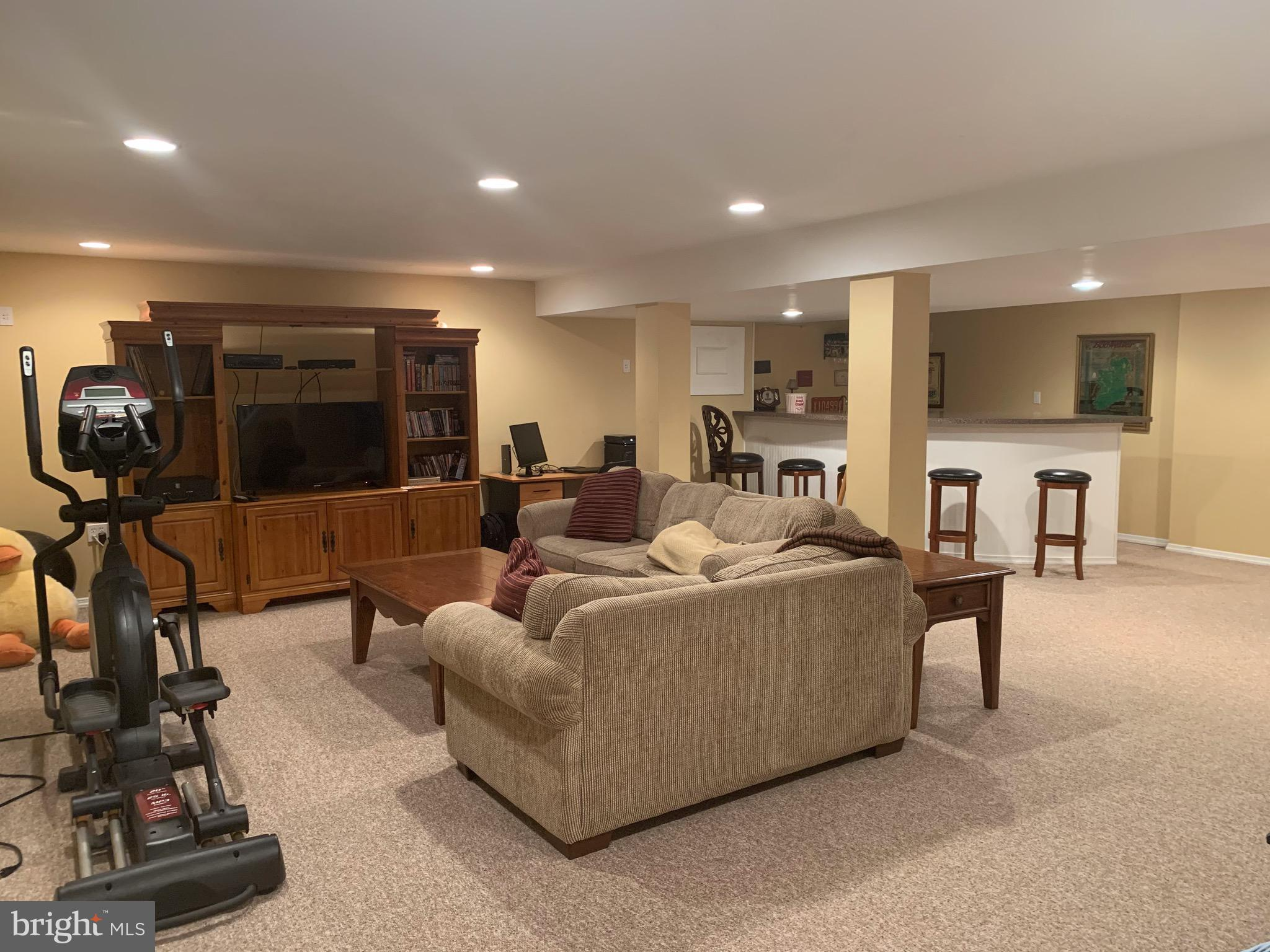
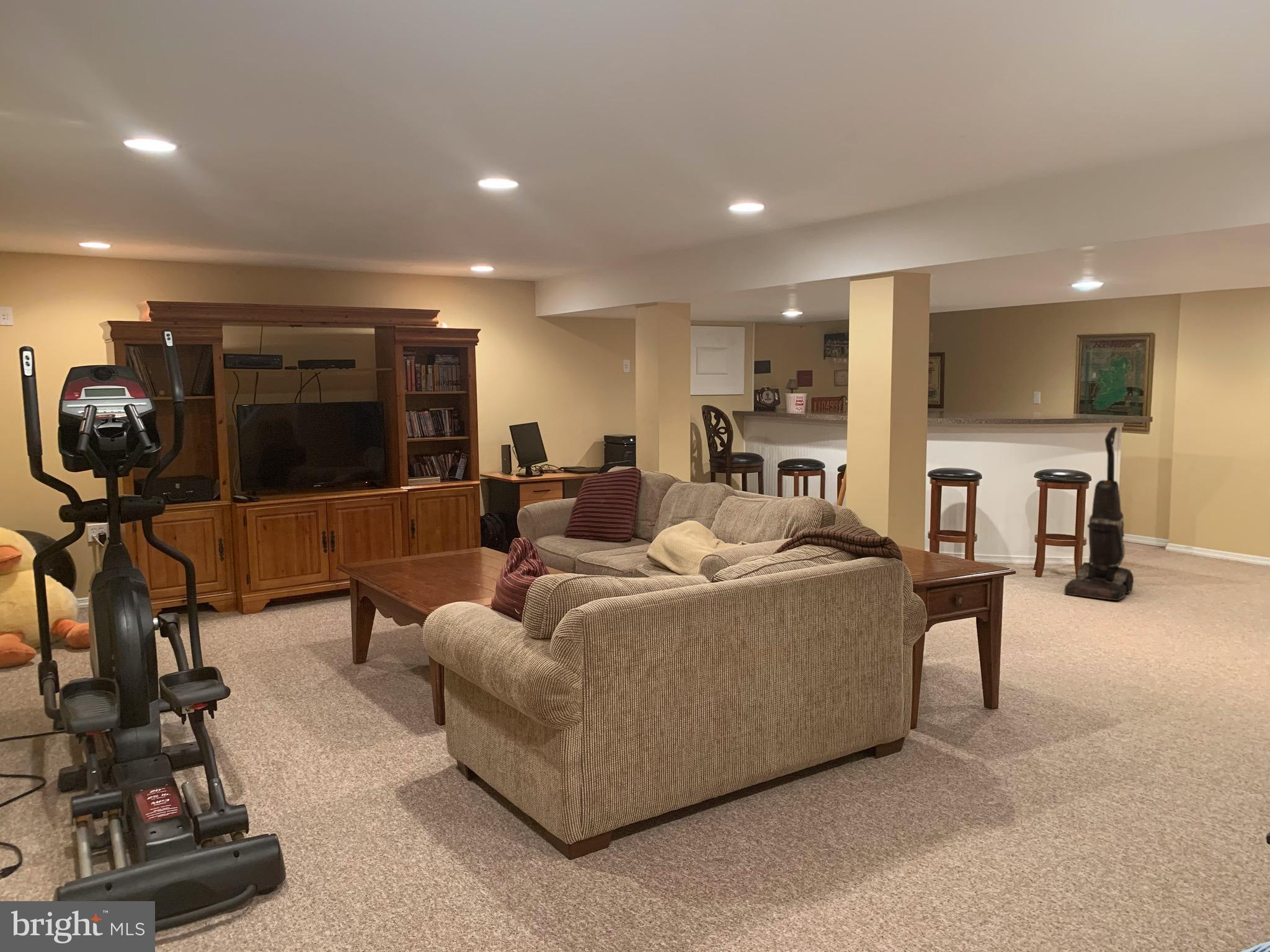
+ vacuum cleaner [1064,426,1134,601]
